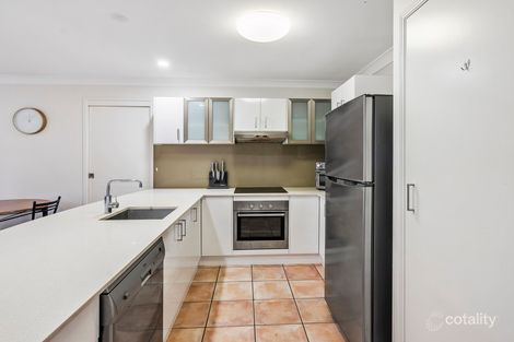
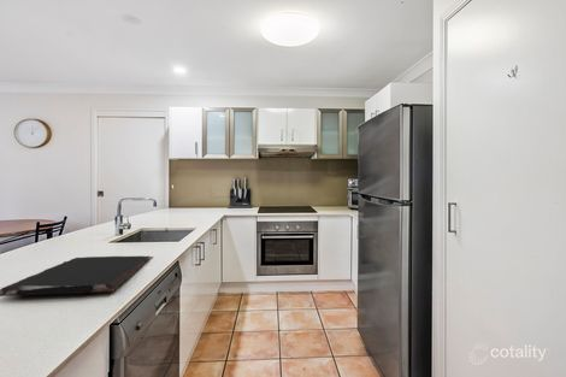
+ cutting board [0,255,154,298]
